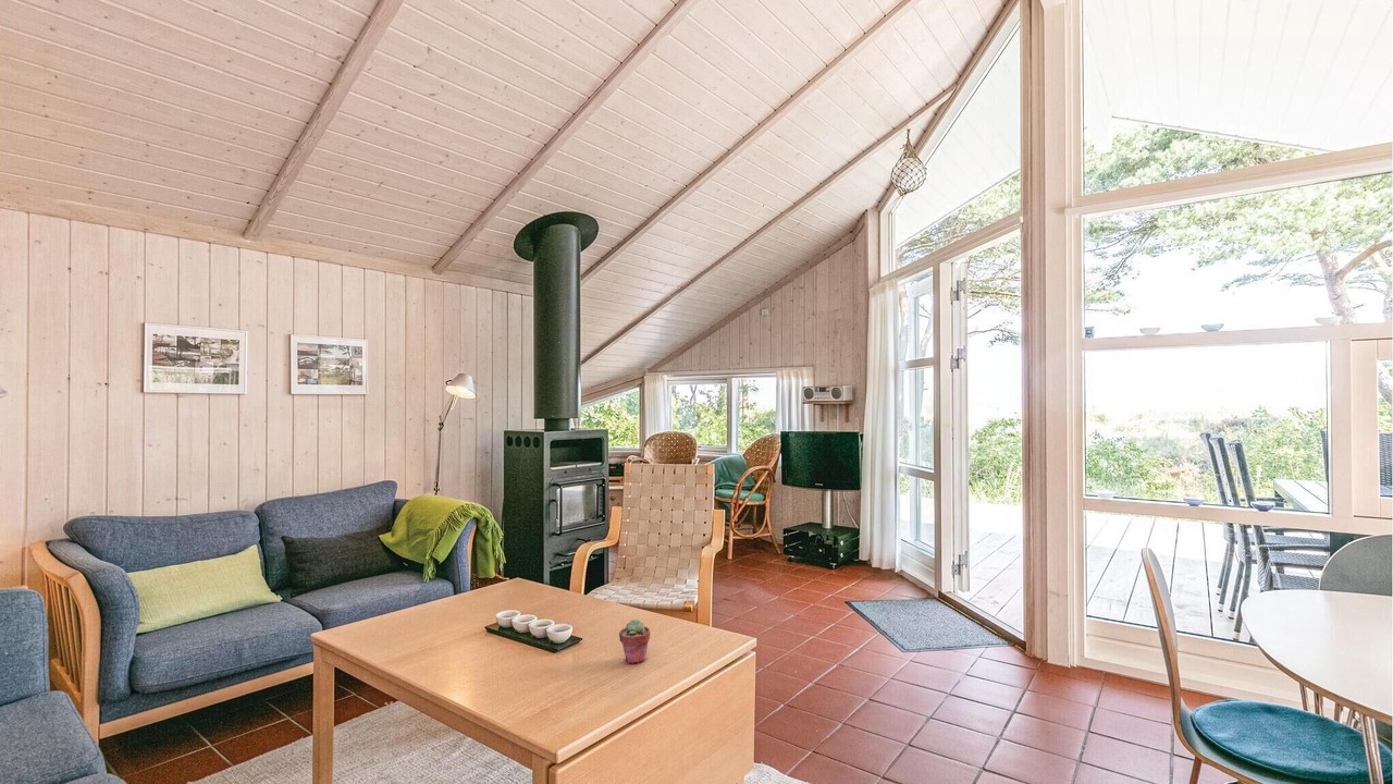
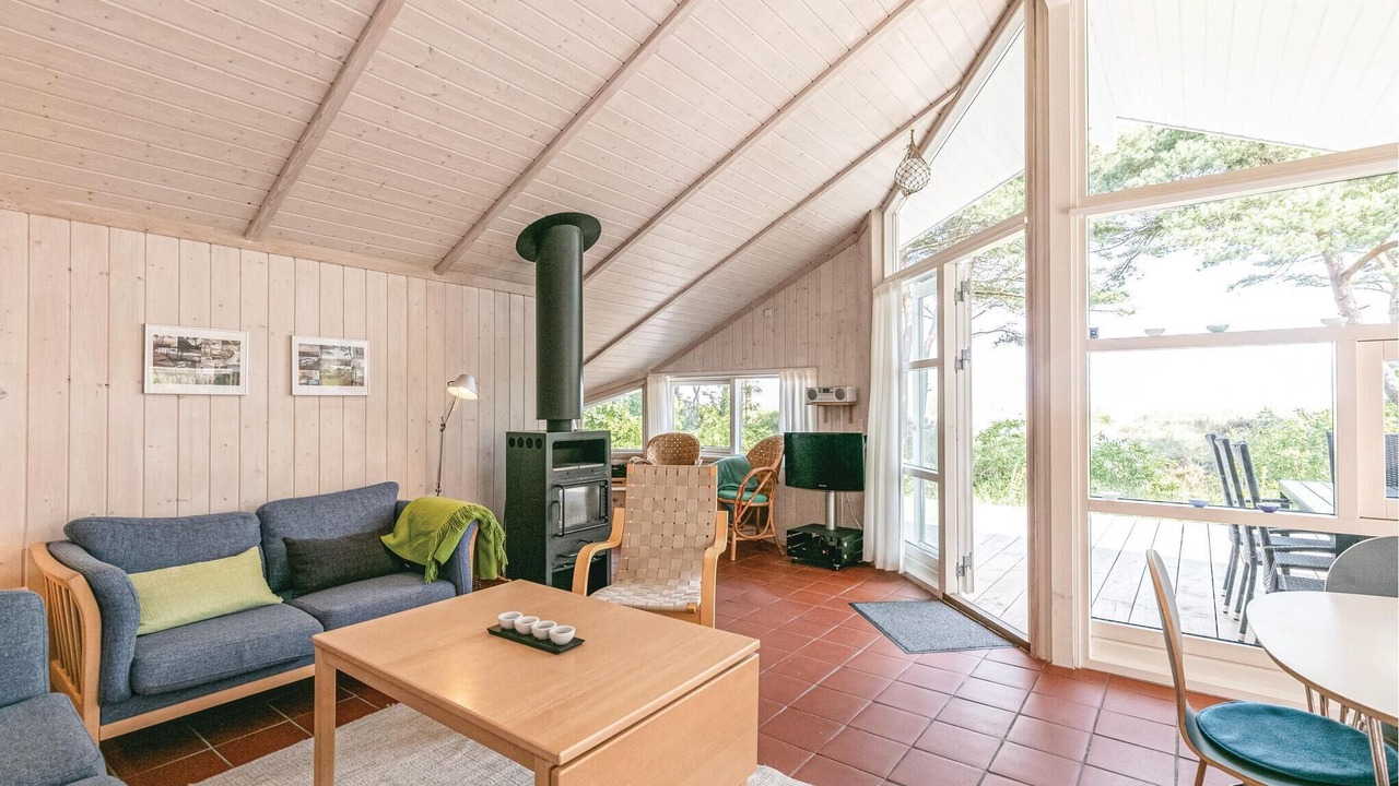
- potted succulent [618,618,651,664]
